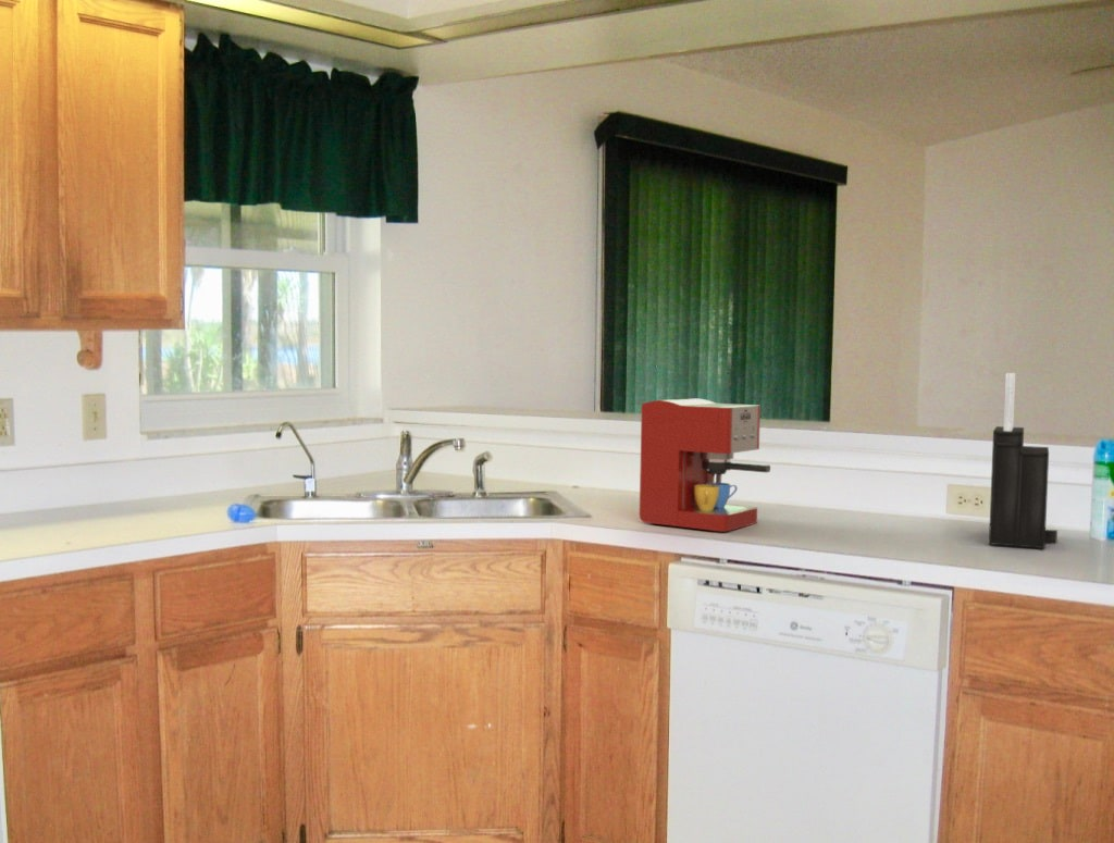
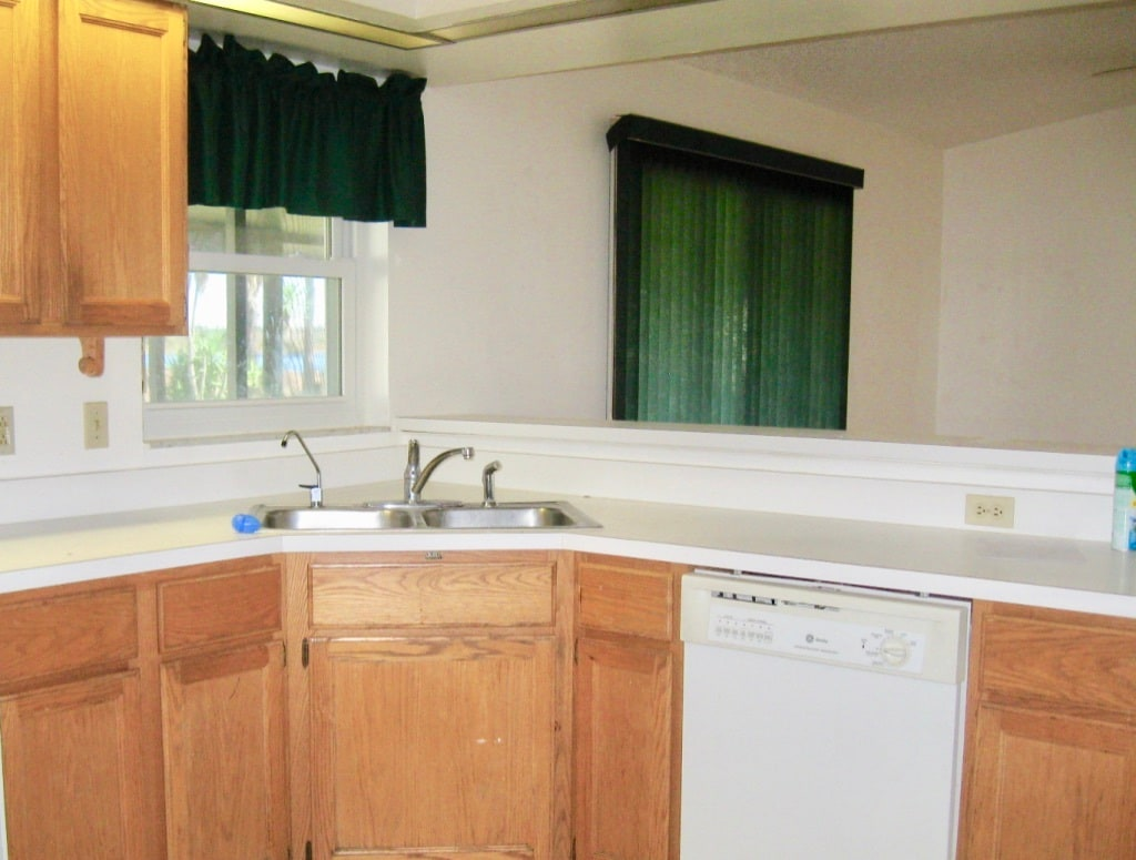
- coffee maker [639,398,771,533]
- knife block [988,372,1059,549]
